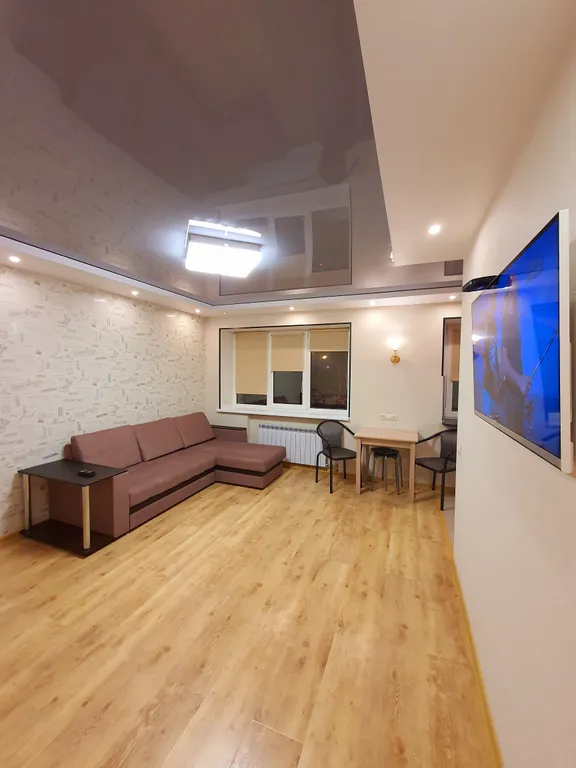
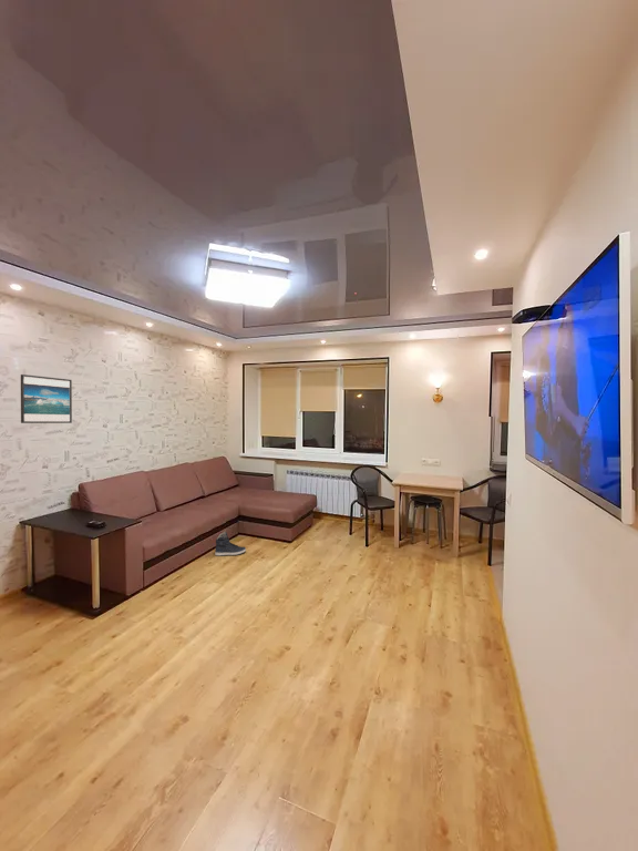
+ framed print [20,373,73,424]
+ sneaker [214,531,247,557]
